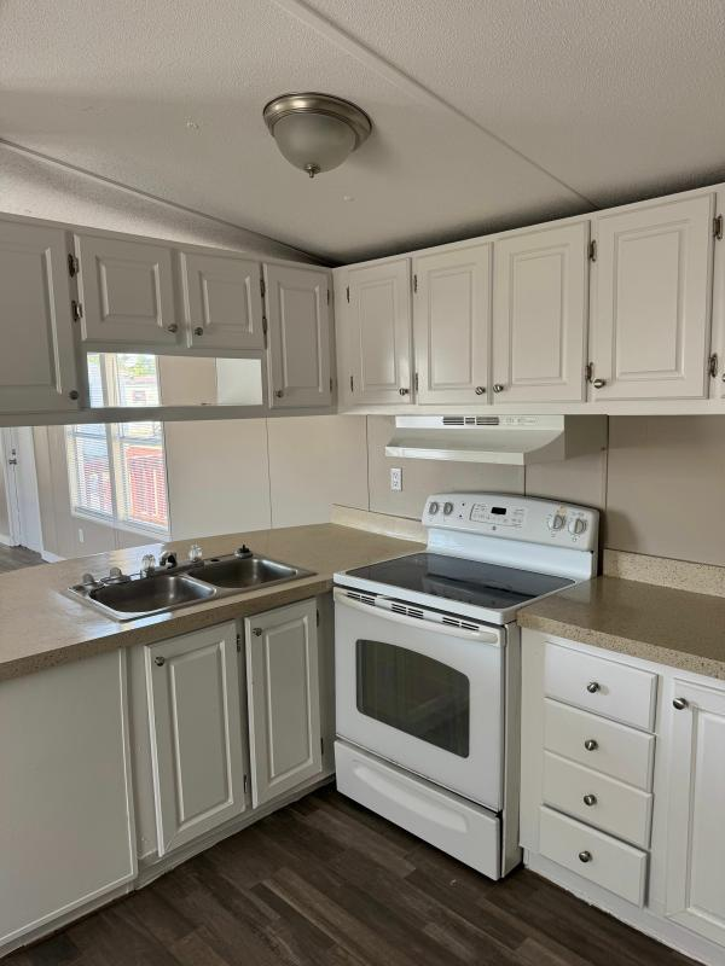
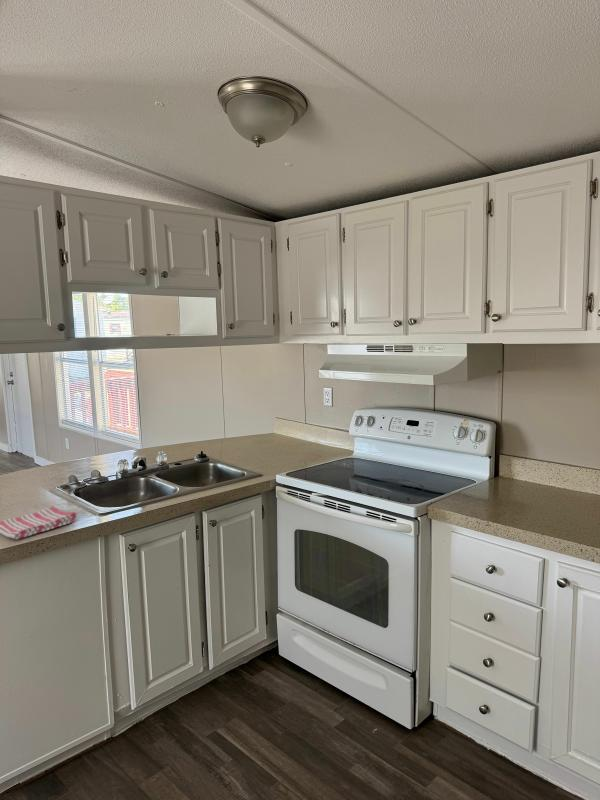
+ dish towel [0,506,78,541]
